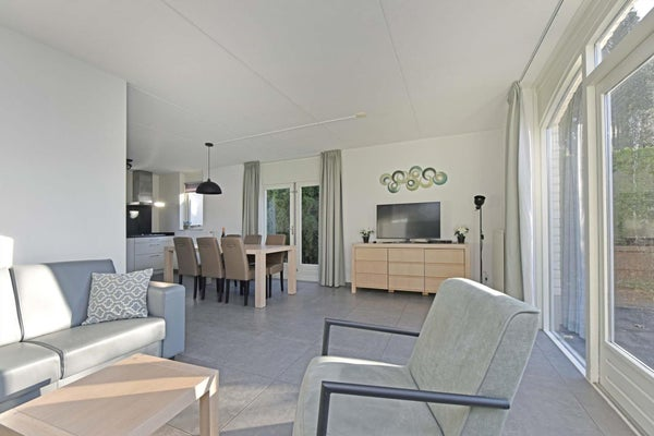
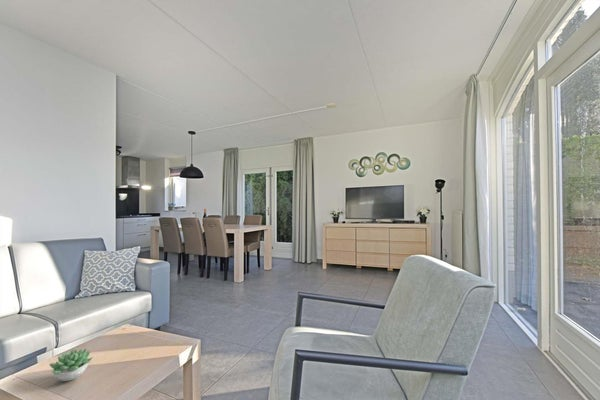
+ succulent plant [48,348,94,382]
